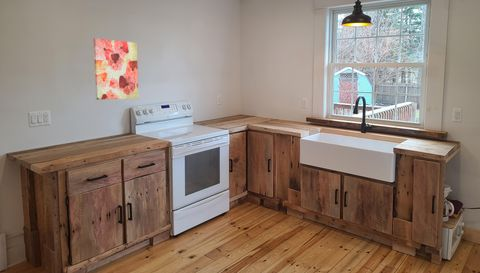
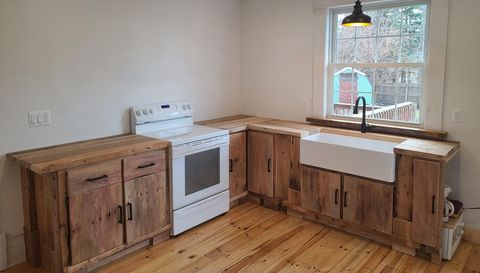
- wall art [93,38,139,101]
